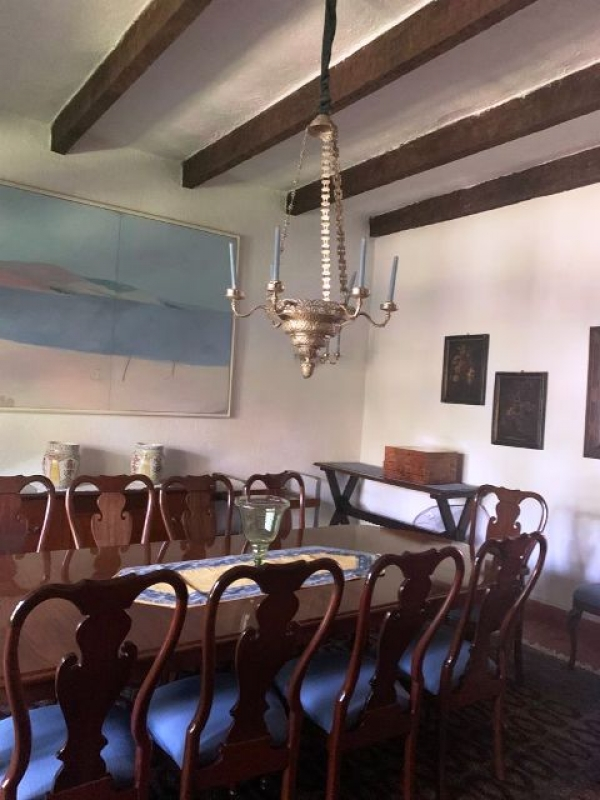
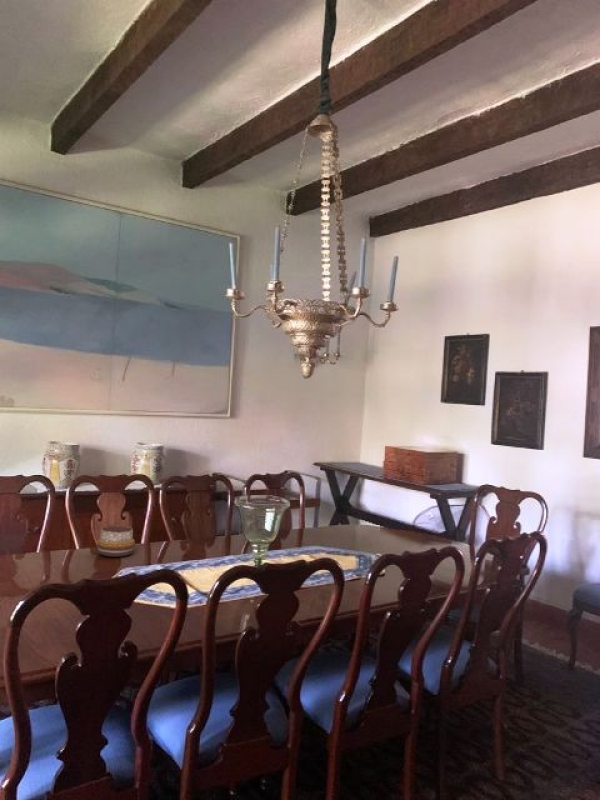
+ decorative bowl [96,525,136,558]
